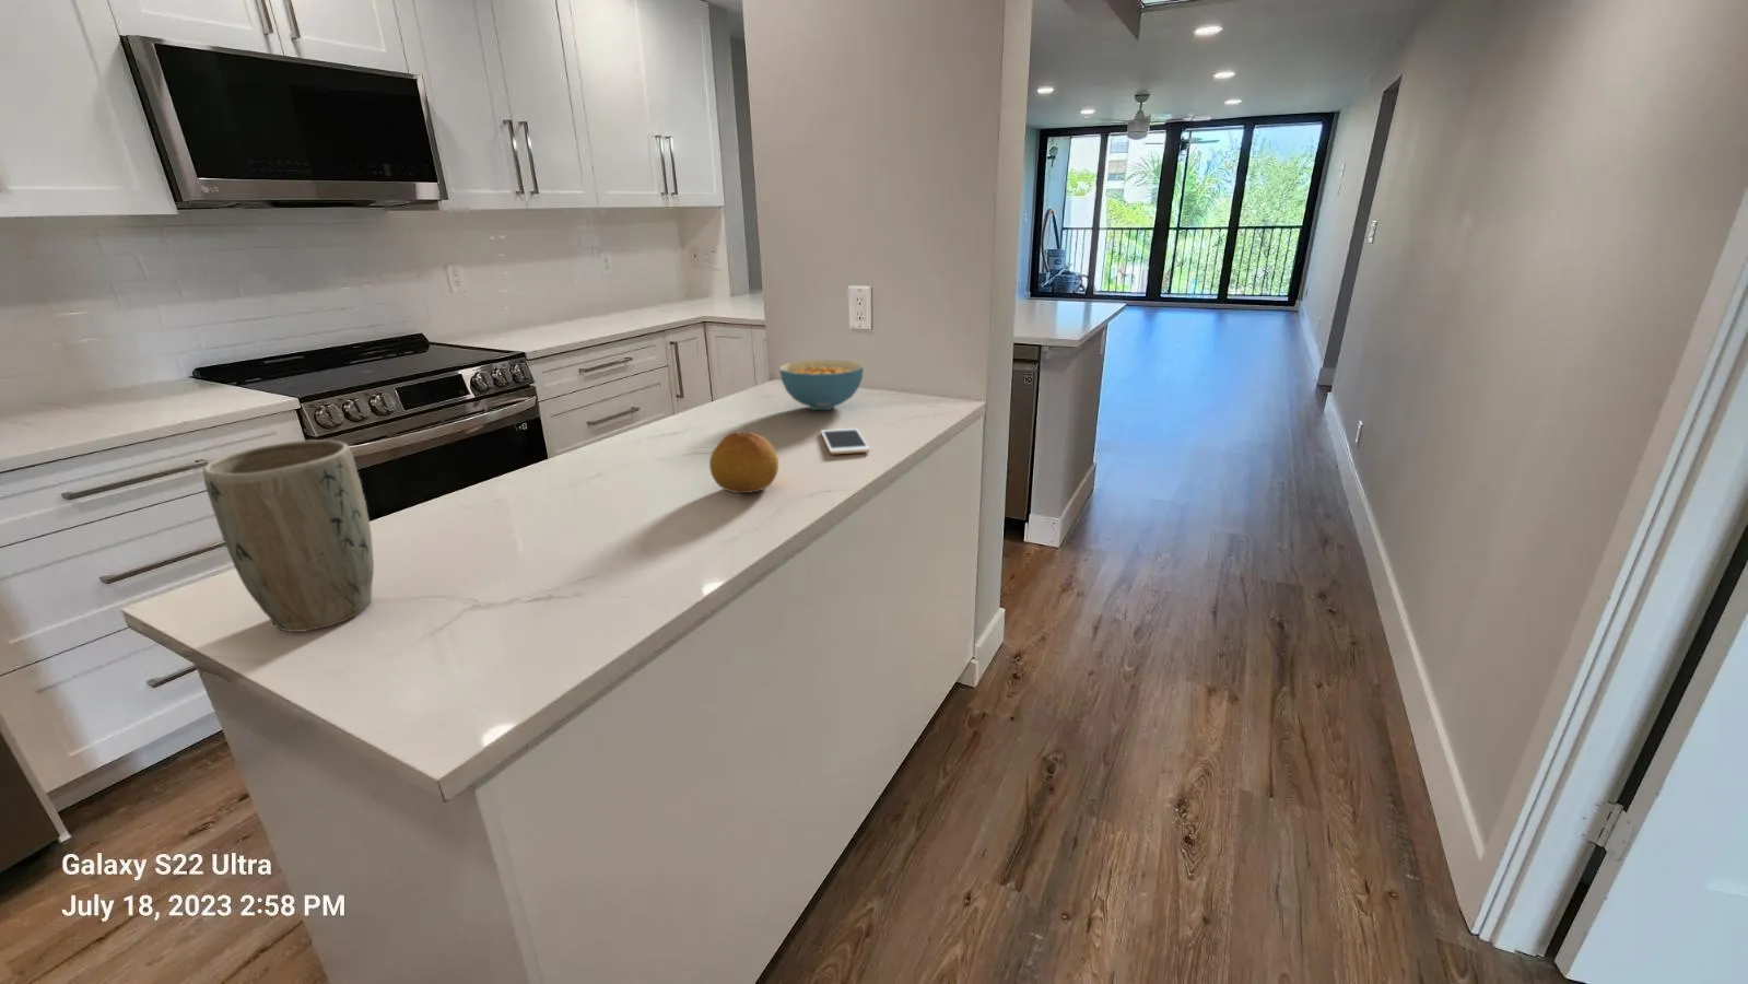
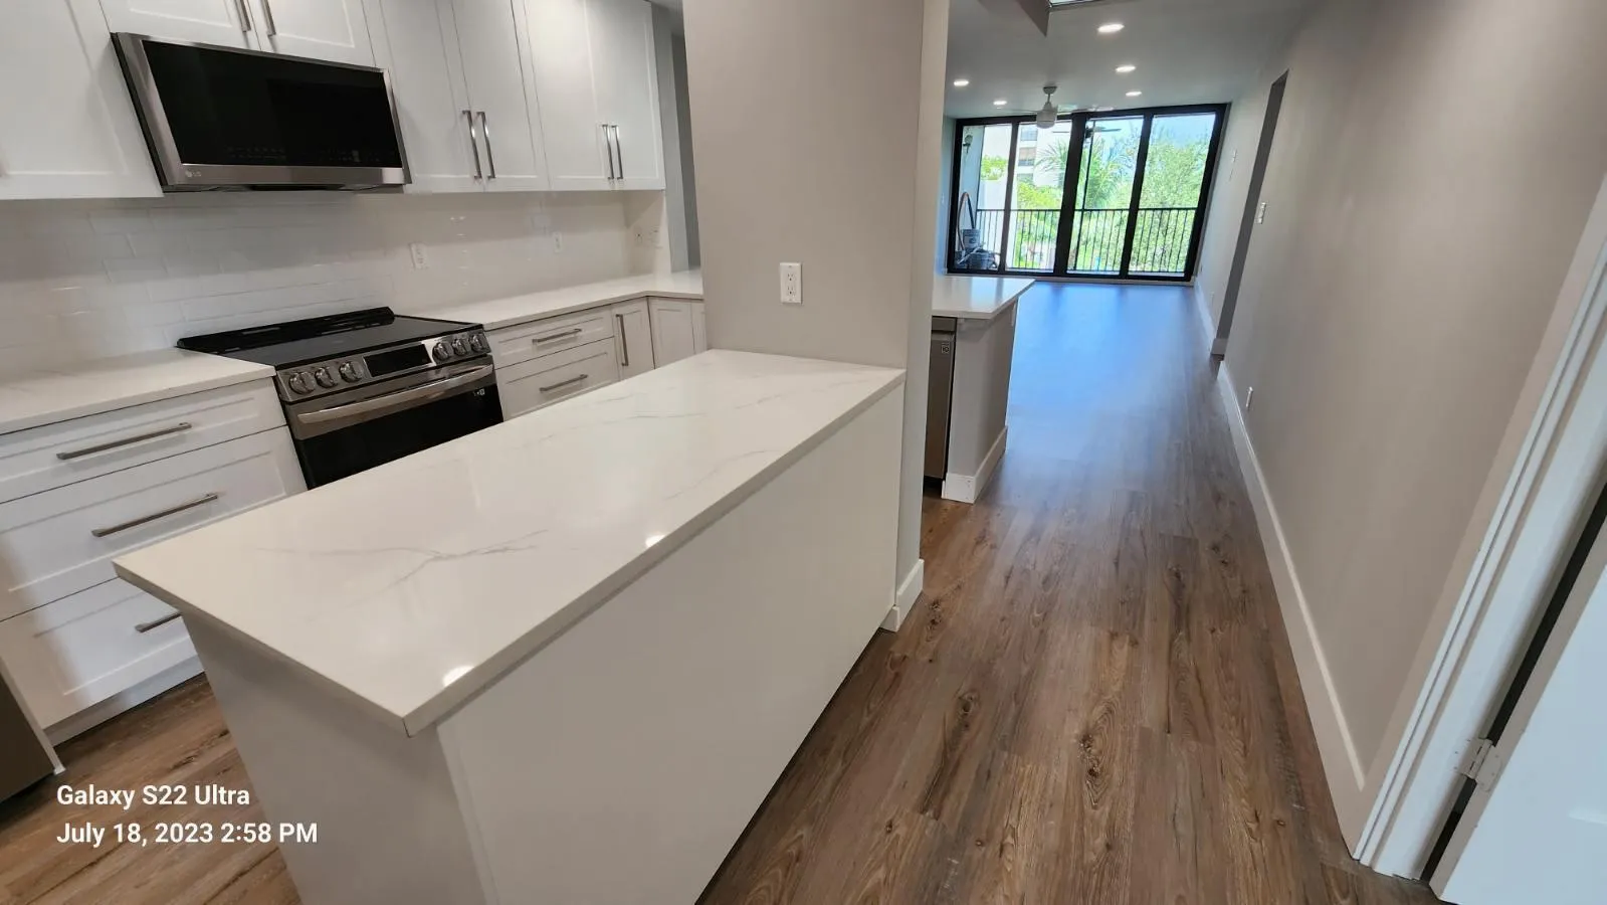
- cereal bowl [778,359,864,412]
- plant pot [202,438,375,634]
- cell phone [820,427,872,455]
- fruit [708,430,779,494]
